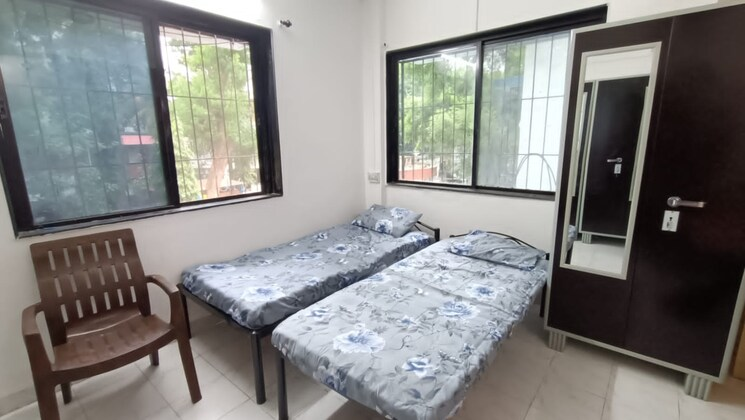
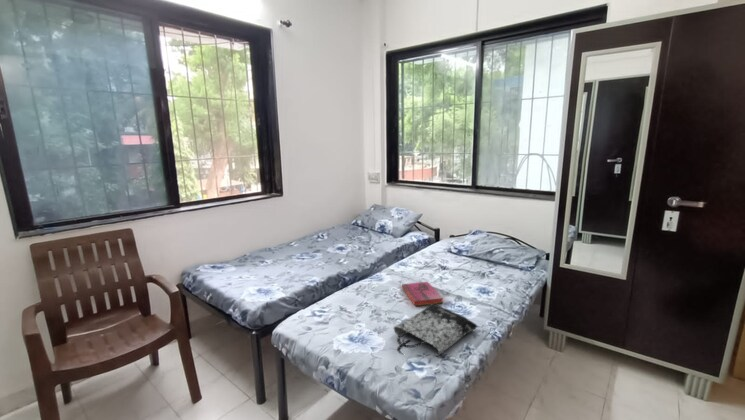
+ tote bag [393,304,478,357]
+ hardback book [401,281,444,307]
